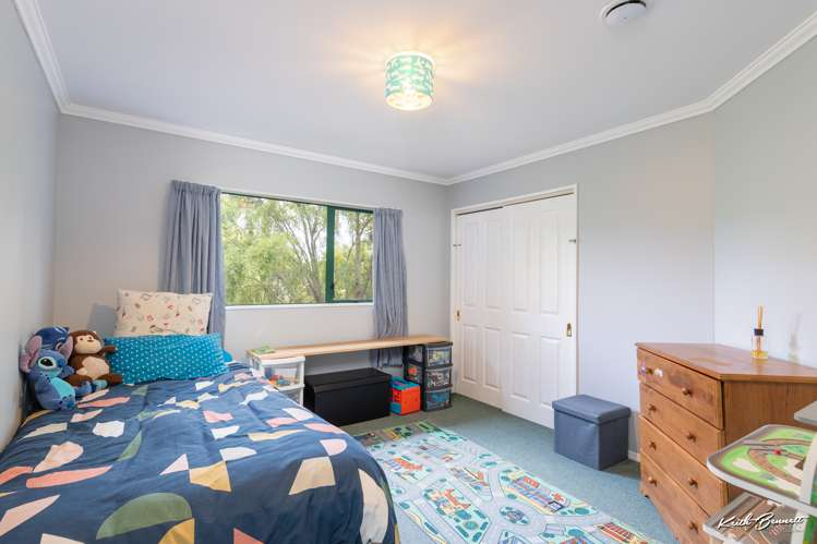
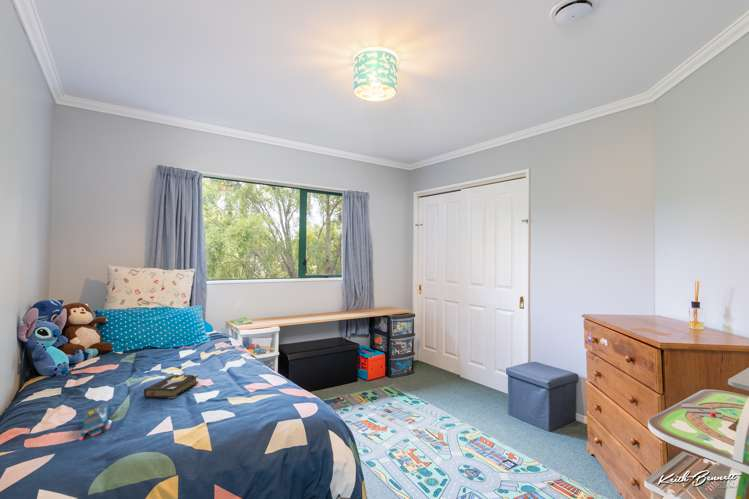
+ toy car [77,403,116,442]
+ hardback book [143,373,199,399]
